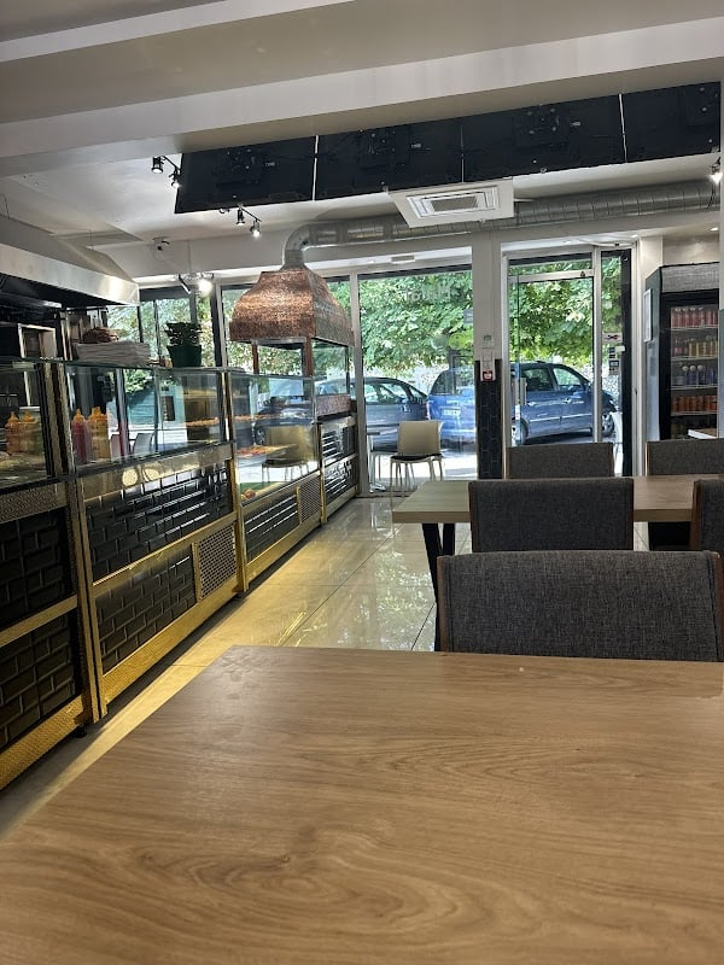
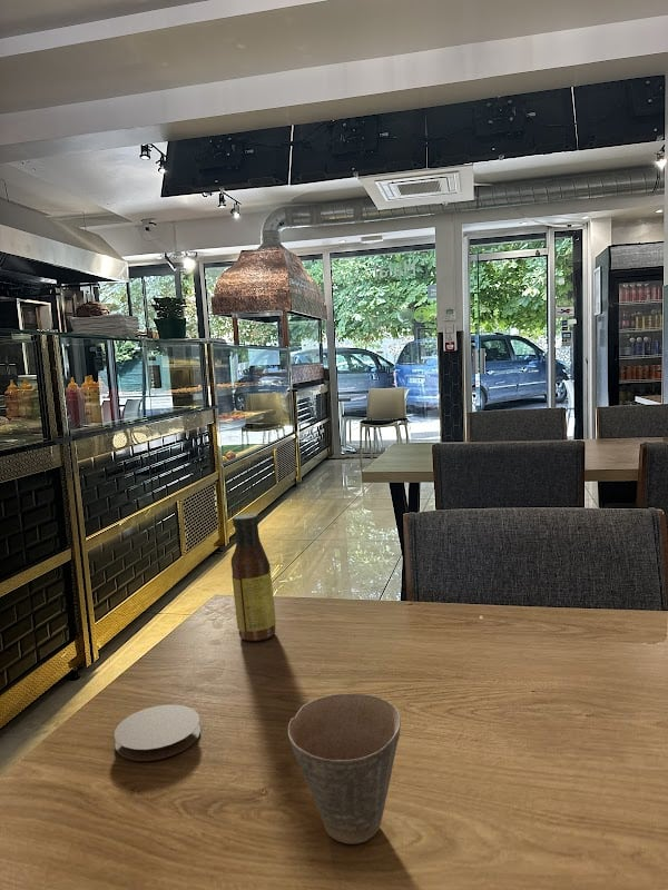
+ coaster [114,703,202,762]
+ cup [287,693,402,846]
+ sauce bottle [230,513,277,642]
